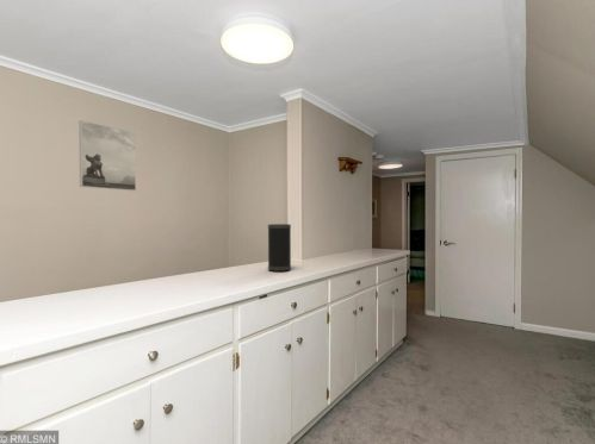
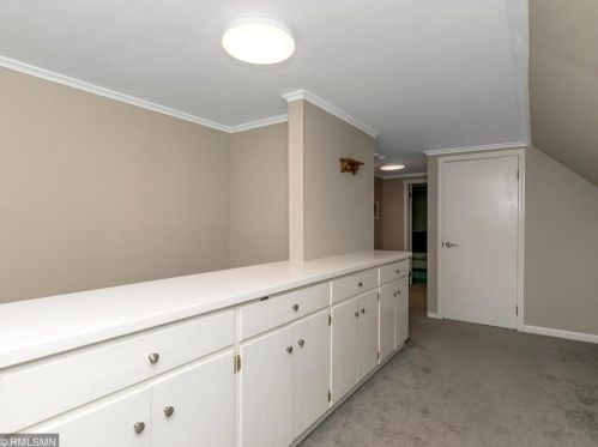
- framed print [79,119,137,192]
- speaker [267,223,292,273]
